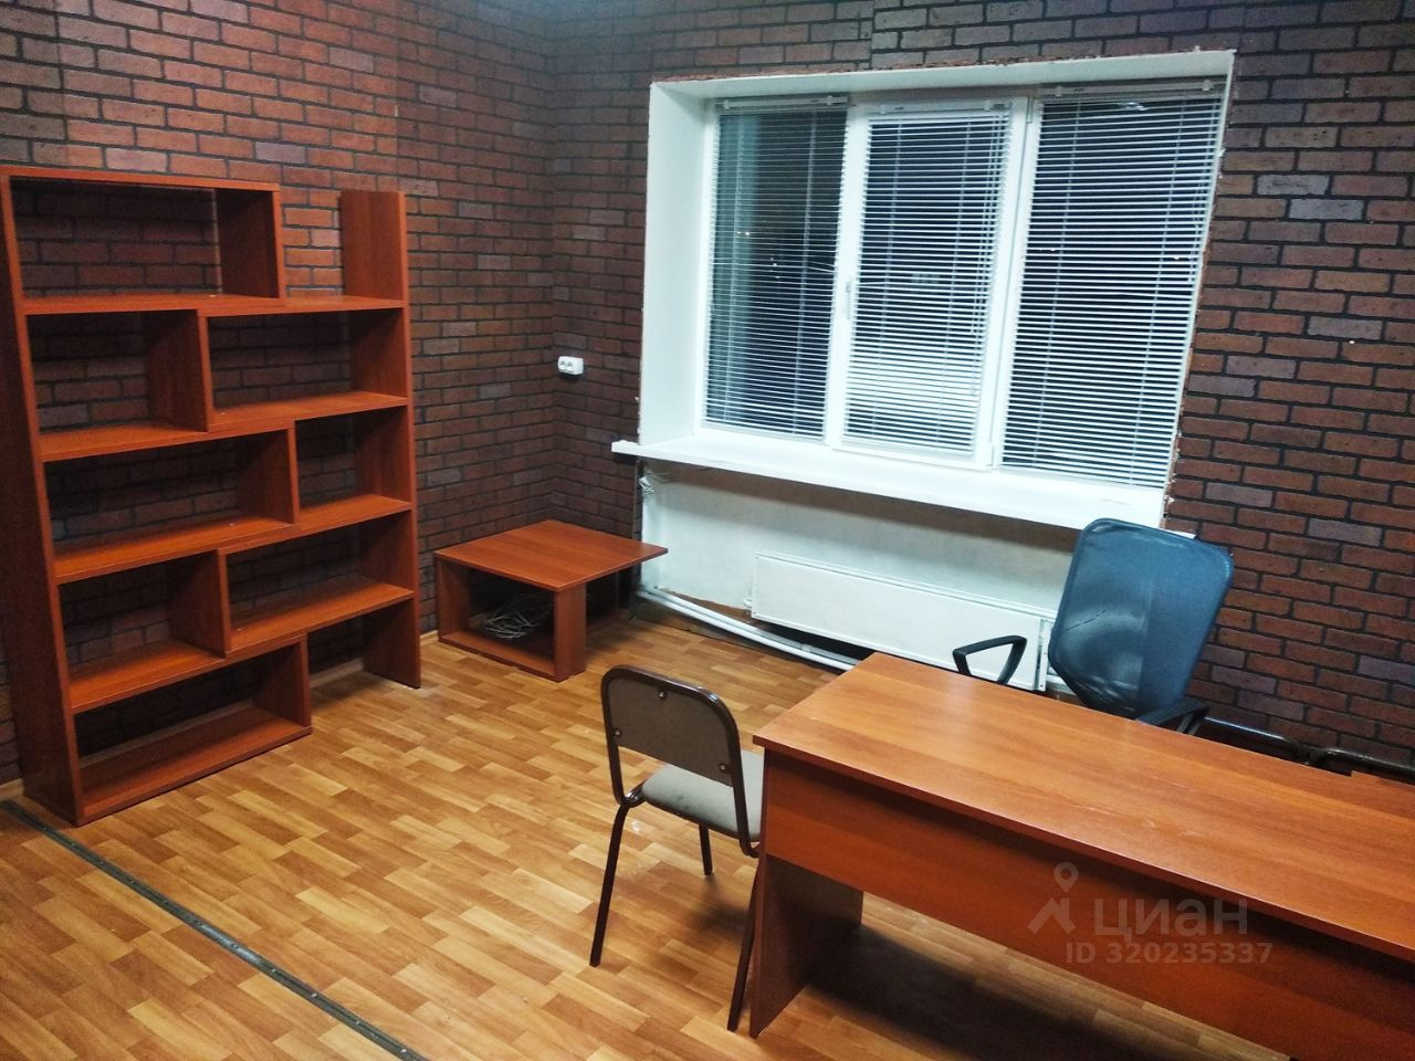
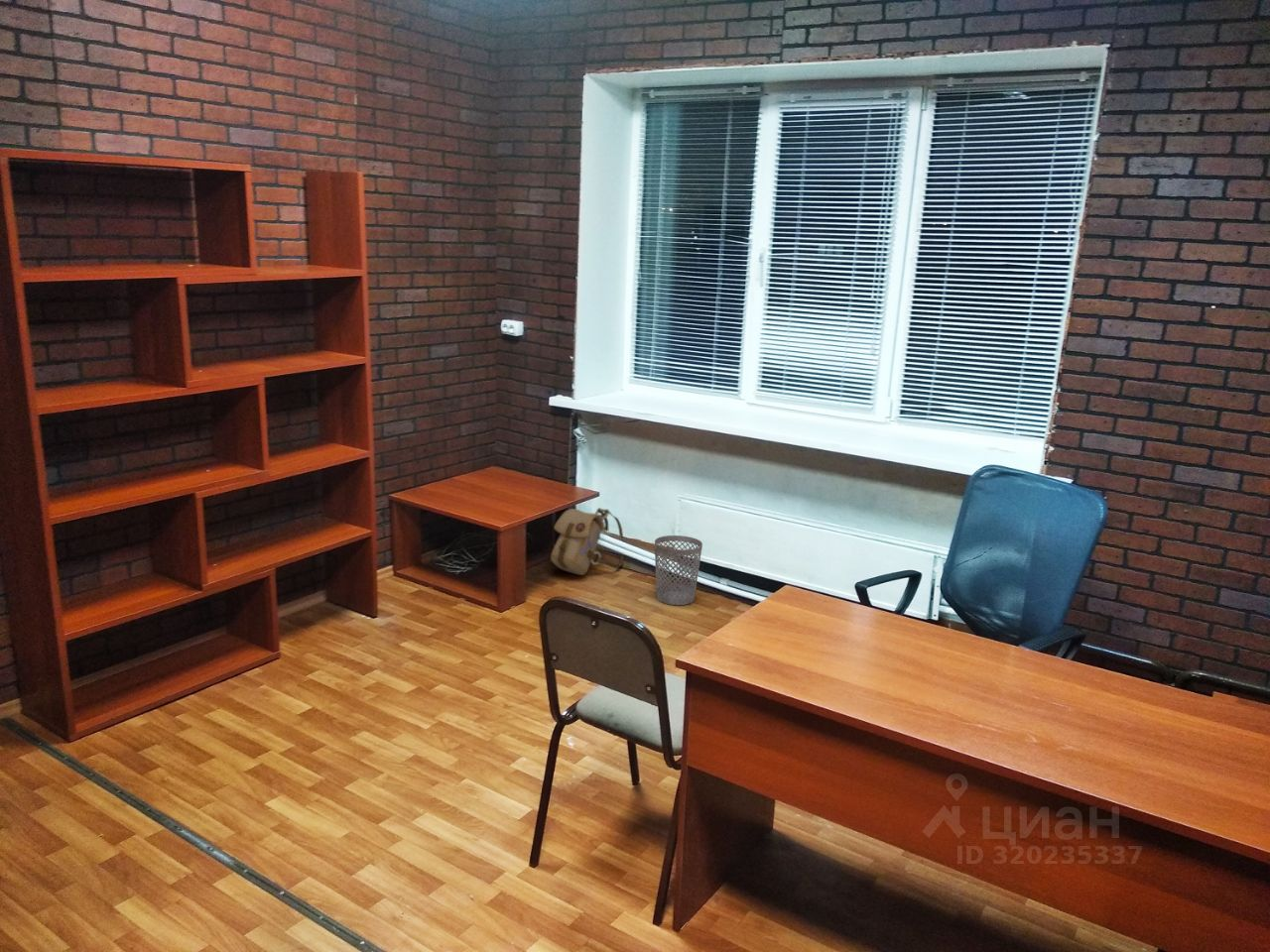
+ wastebasket [654,535,703,606]
+ backpack [550,507,624,576]
